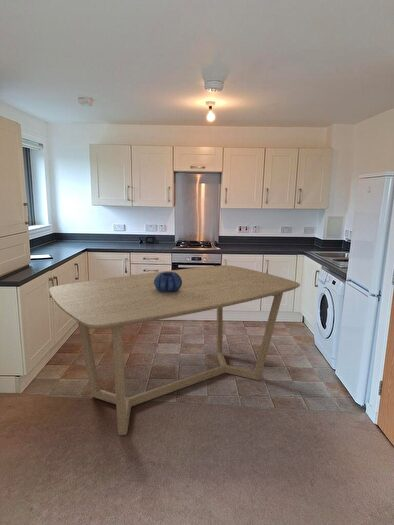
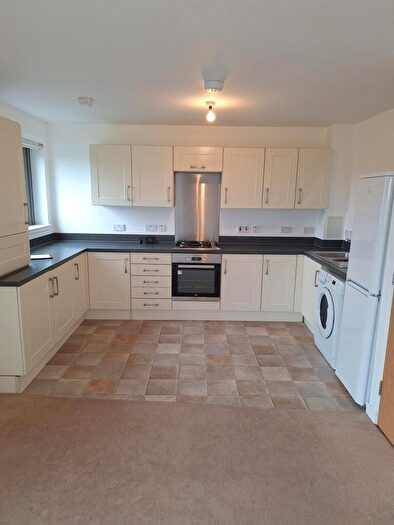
- dining table [48,264,301,436]
- decorative bowl [154,272,182,293]
